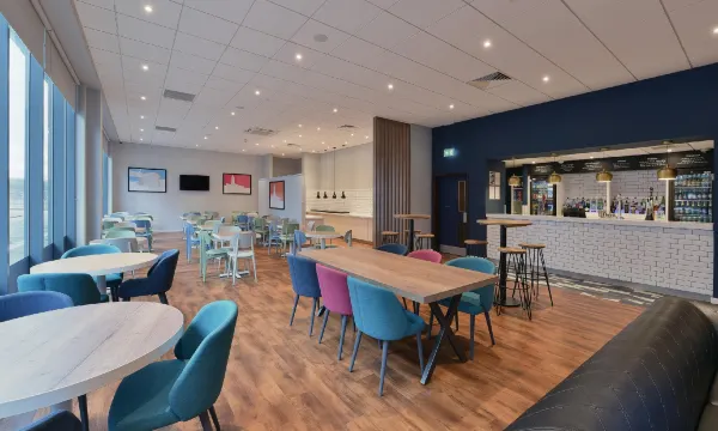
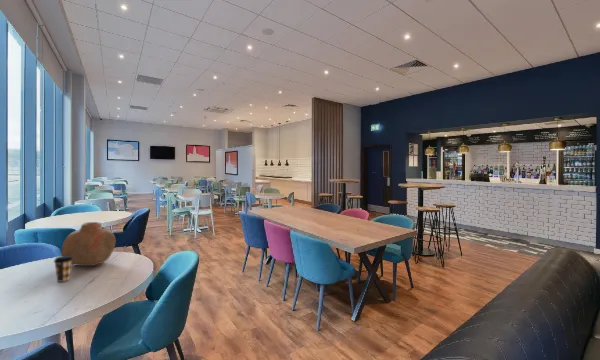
+ coffee cup [53,255,73,283]
+ vase [61,221,117,267]
